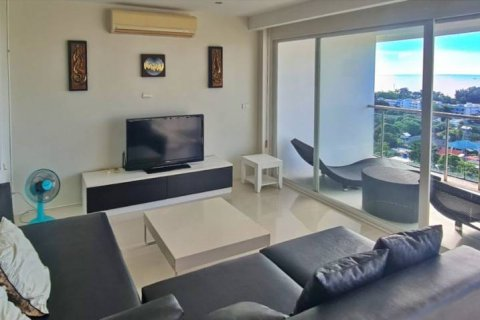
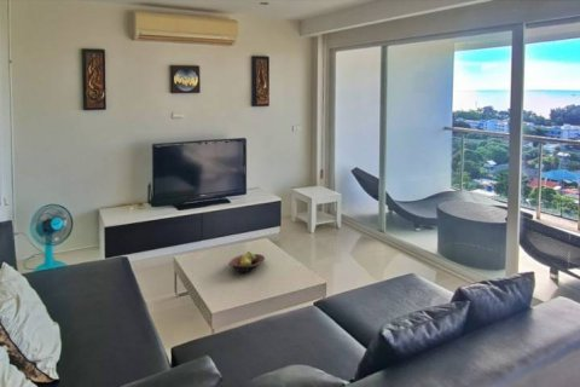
+ fruit bowl [227,250,266,273]
